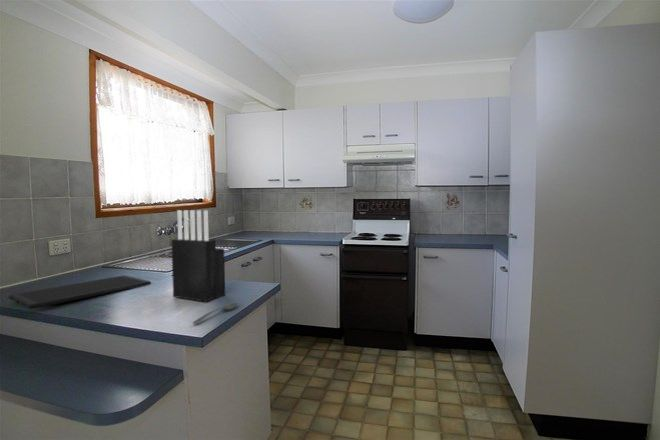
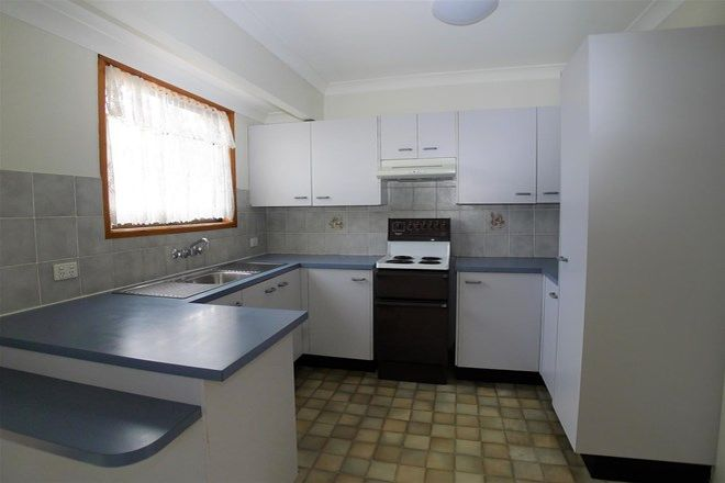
- soupspoon [192,301,238,325]
- knife block [170,209,226,303]
- cutting board [7,274,152,310]
